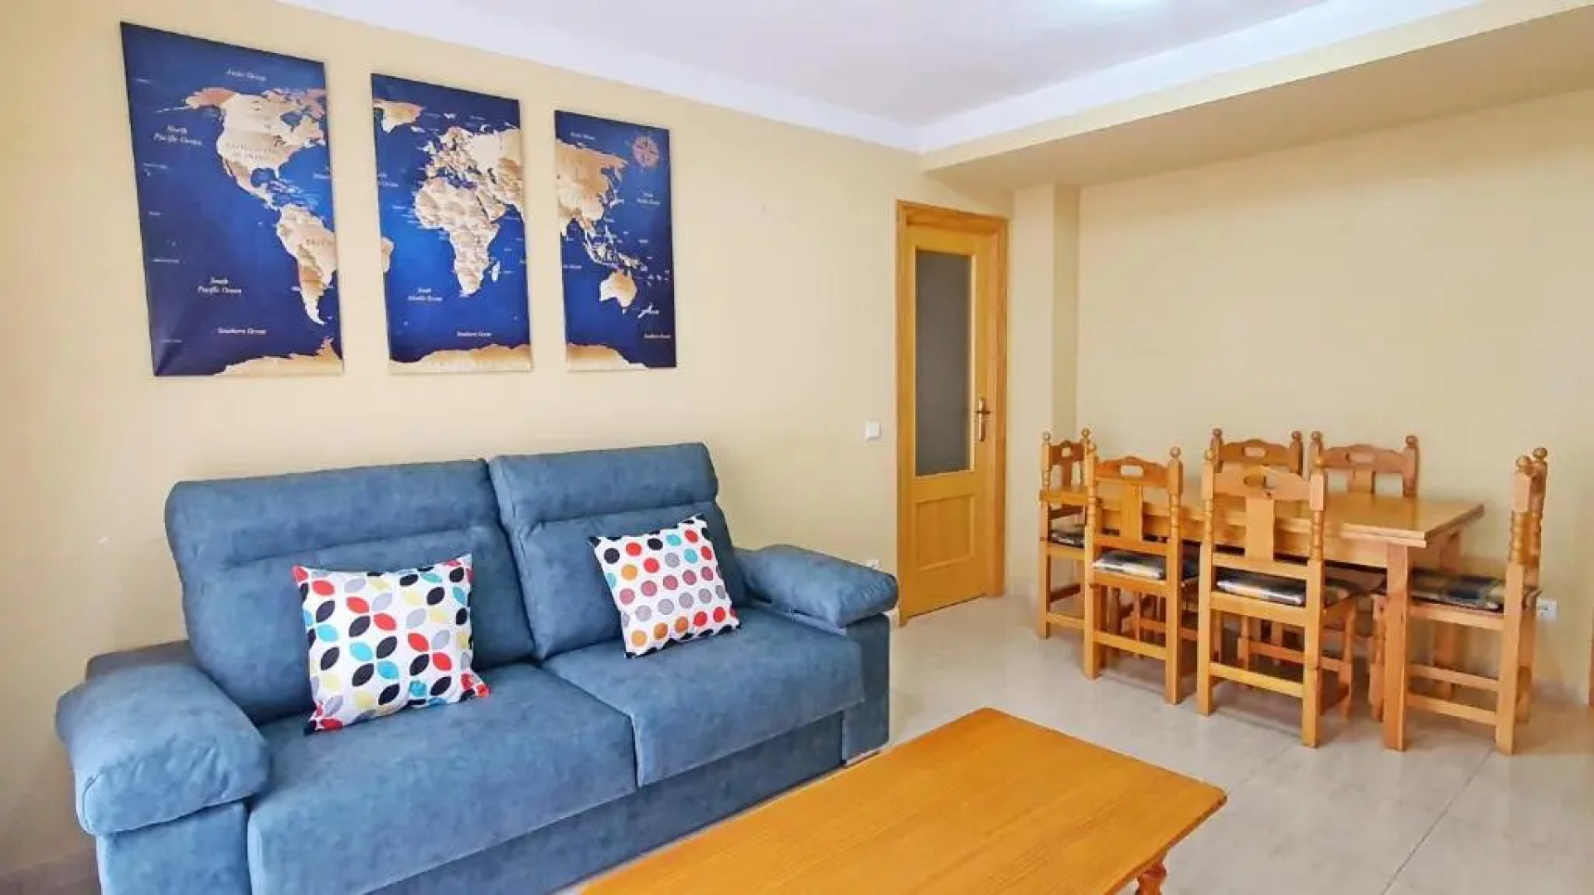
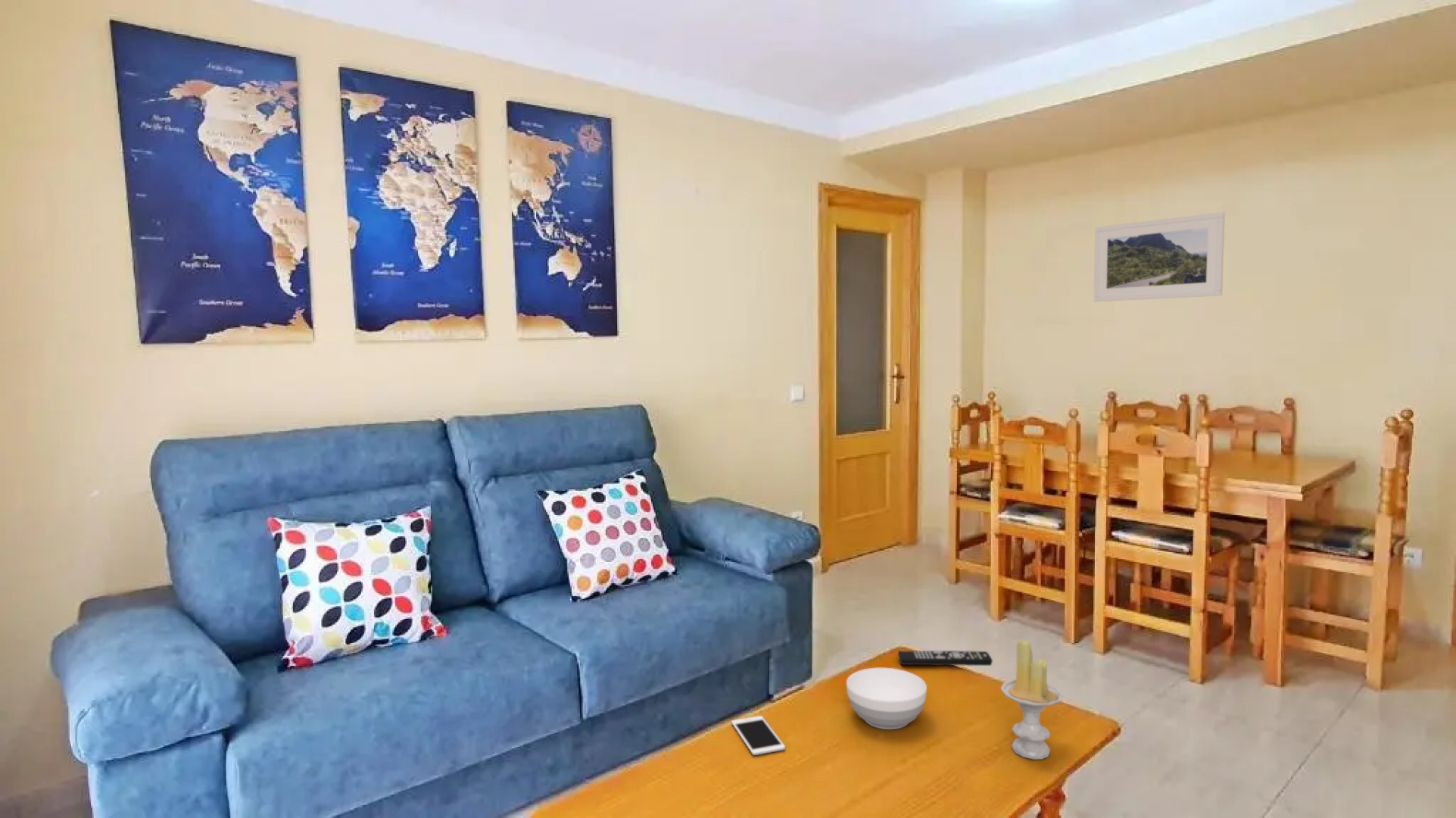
+ bowl [846,667,928,730]
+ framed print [1093,211,1226,302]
+ candle [1000,638,1064,760]
+ cell phone [731,715,786,756]
+ remote control [897,650,993,667]
